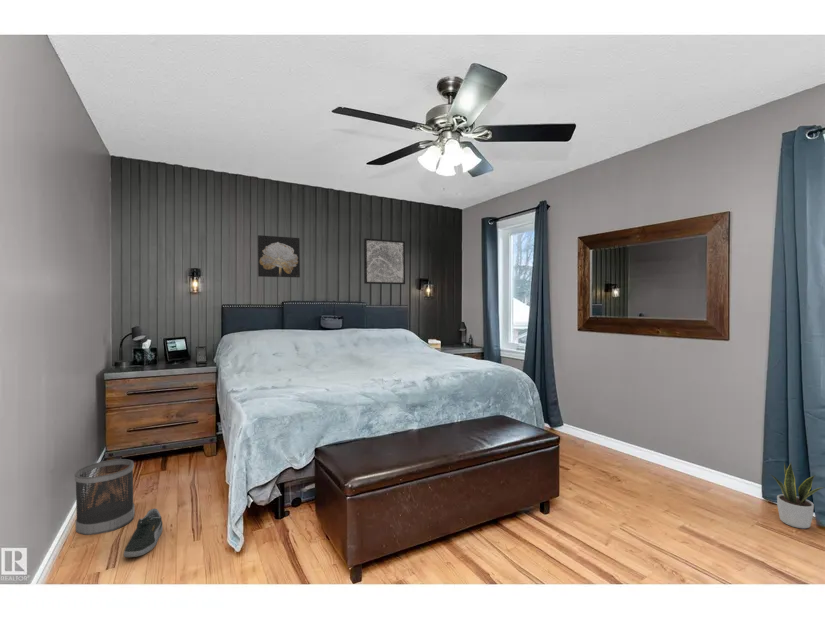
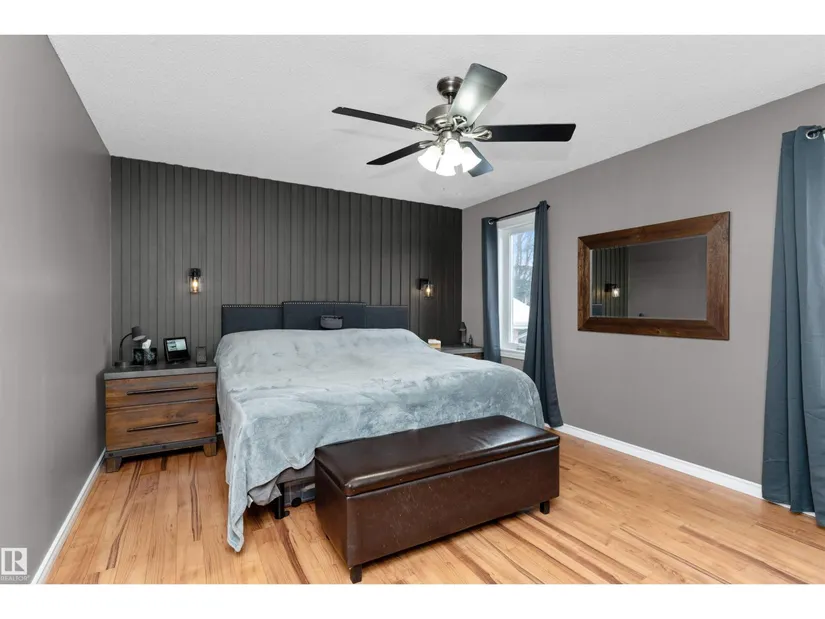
- wall art [257,234,301,279]
- shoe [123,508,164,558]
- potted plant [769,461,825,530]
- wastebasket [74,458,136,536]
- wall art [363,237,406,285]
